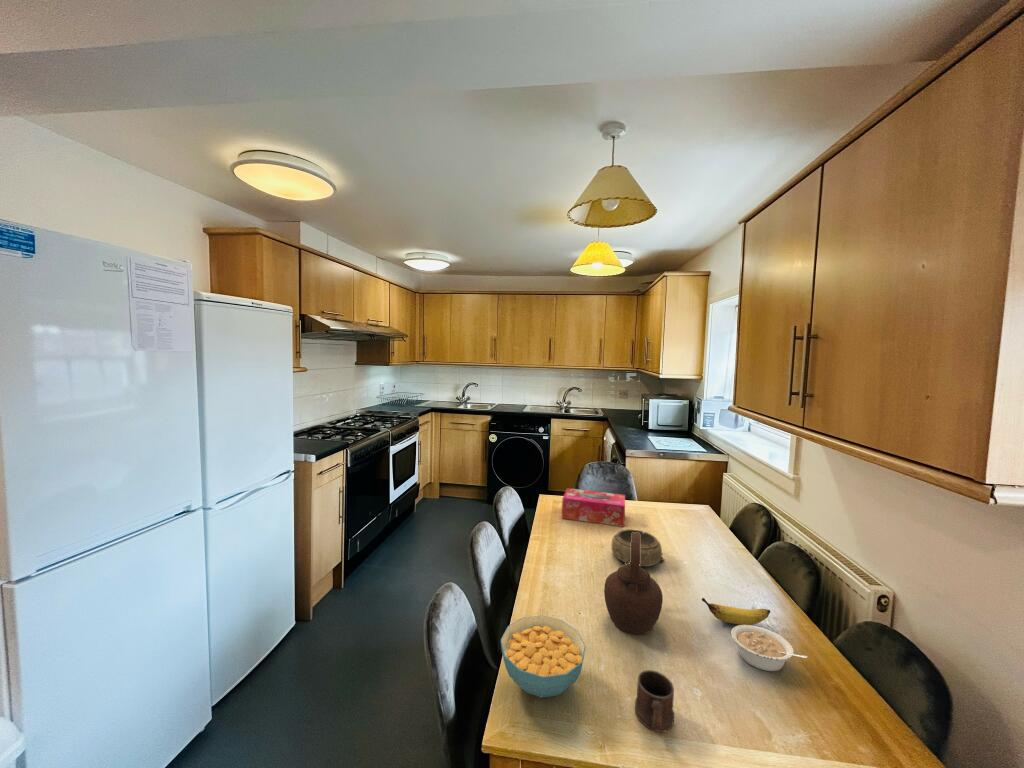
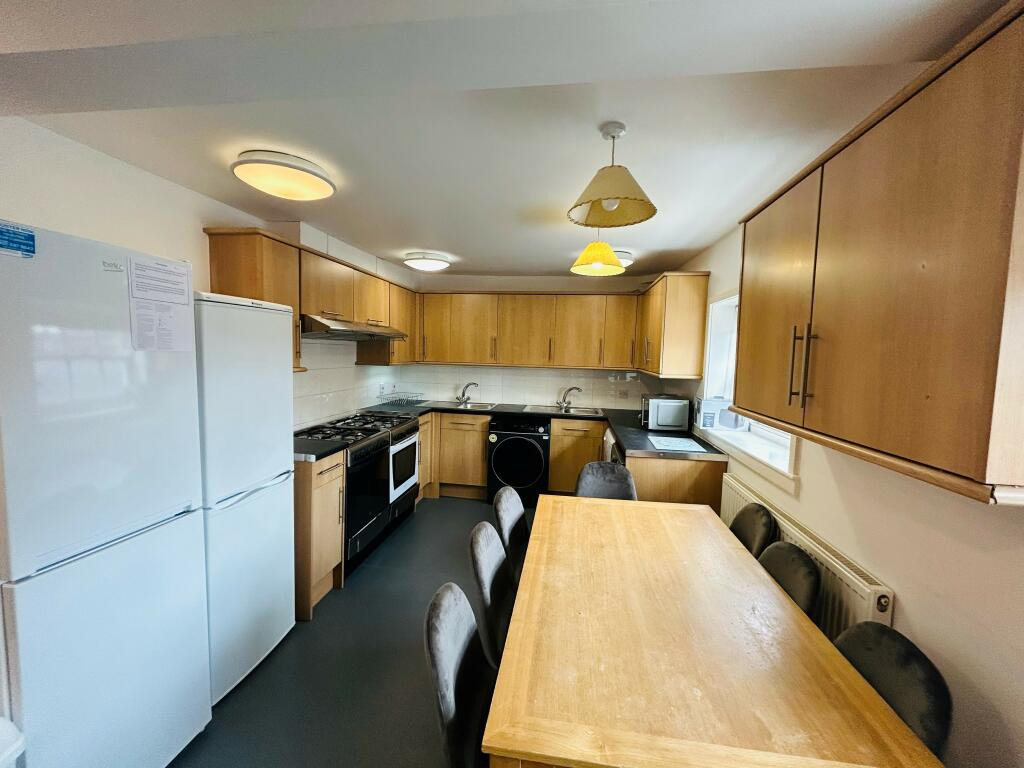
- decorative bowl [611,528,665,567]
- tissue box [561,487,626,528]
- cereal bowl [500,614,587,698]
- teapot [603,533,664,635]
- mug [634,669,675,733]
- legume [730,625,808,672]
- banana [701,597,771,625]
